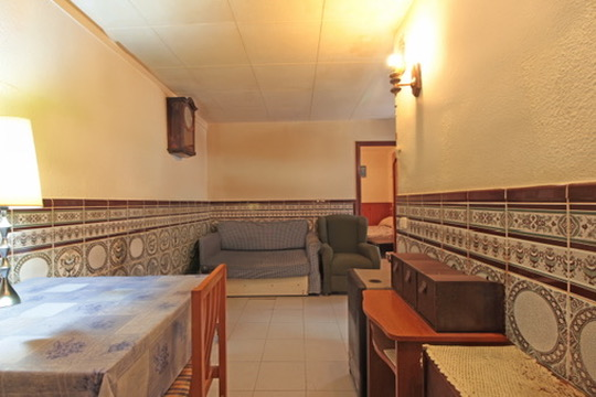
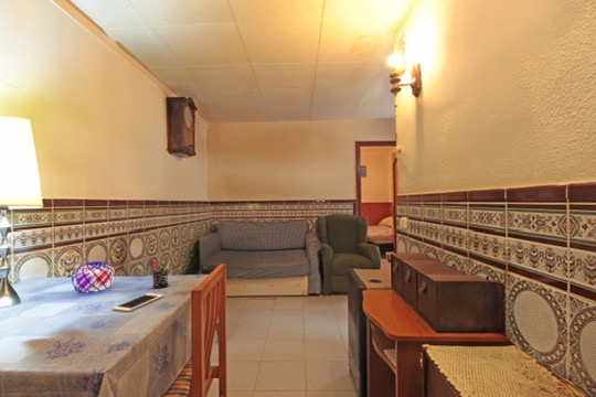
+ cell phone [111,292,164,312]
+ pen holder [149,258,171,290]
+ decorative orb [71,260,116,294]
